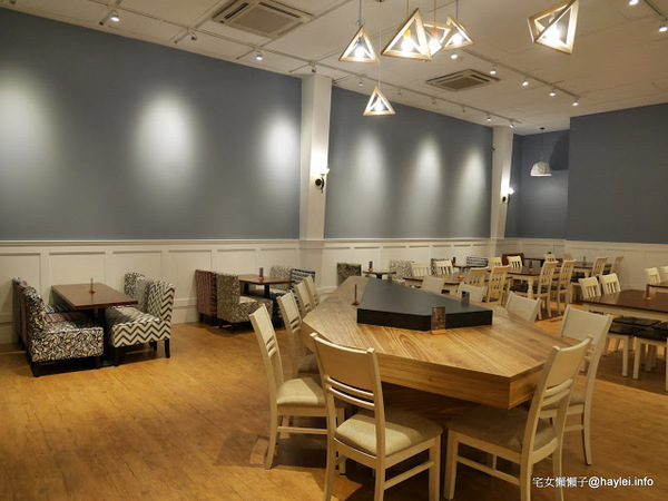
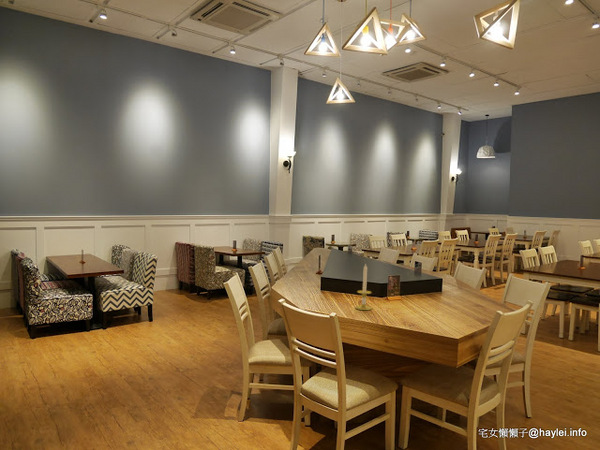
+ candle [354,263,373,311]
